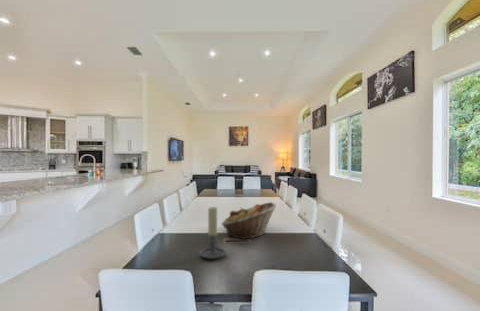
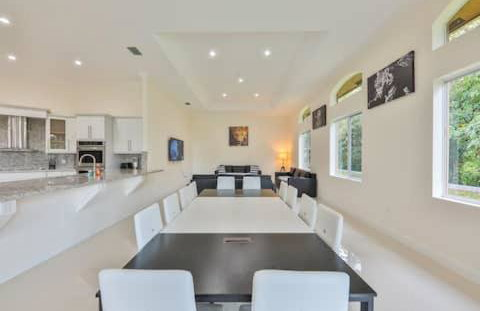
- fruit basket [220,201,277,240]
- candle holder [198,206,227,260]
